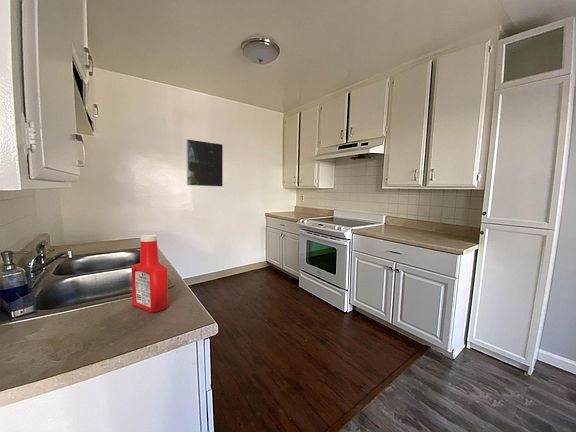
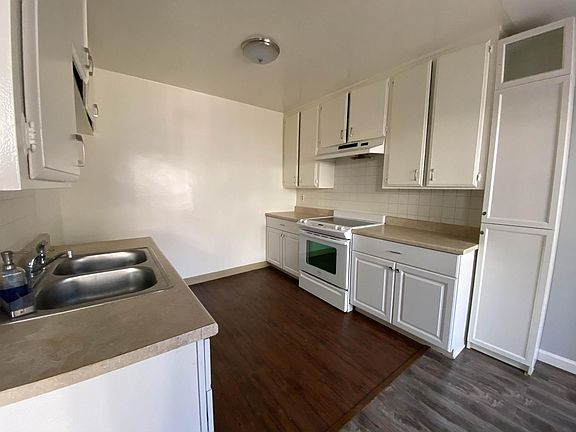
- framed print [185,138,224,188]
- soap bottle [130,234,169,313]
